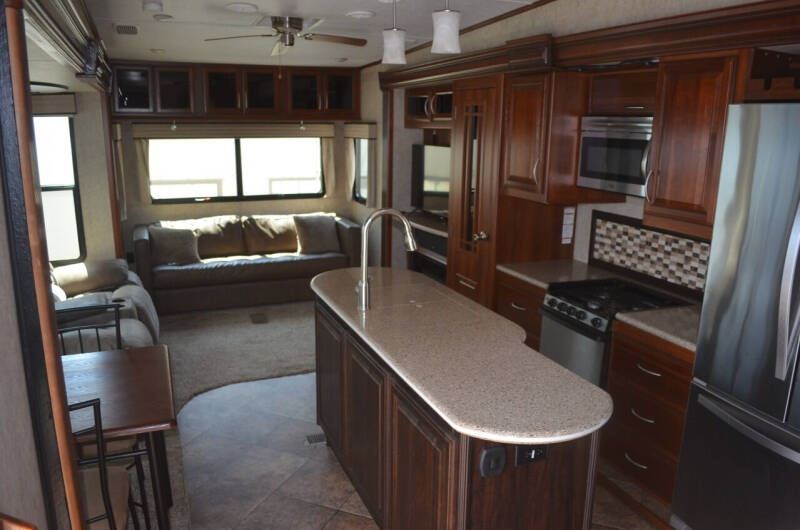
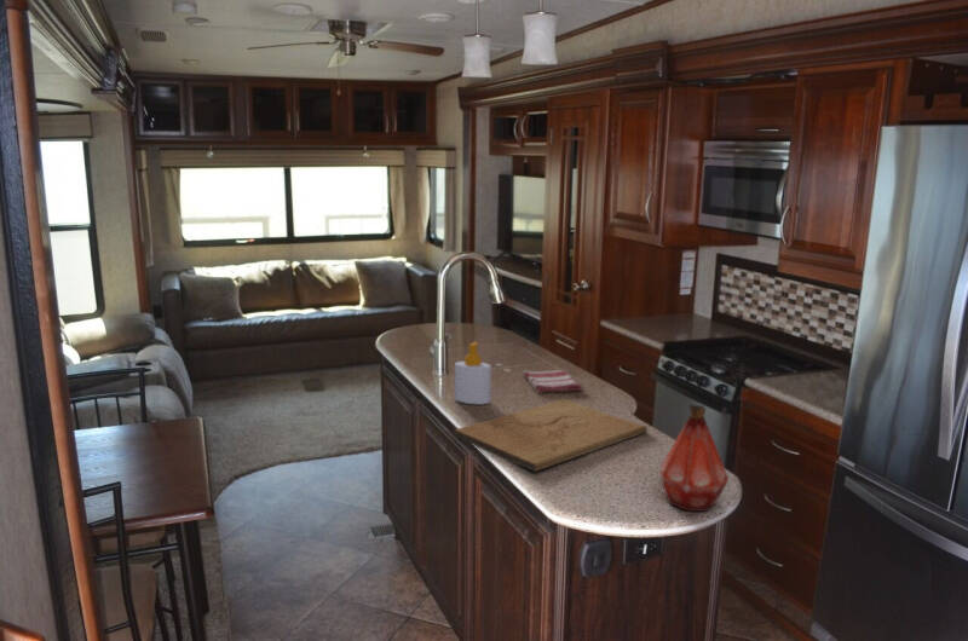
+ dish towel [522,369,583,394]
+ bottle [659,403,730,513]
+ soap bottle [454,341,492,405]
+ cutting board [451,398,649,473]
